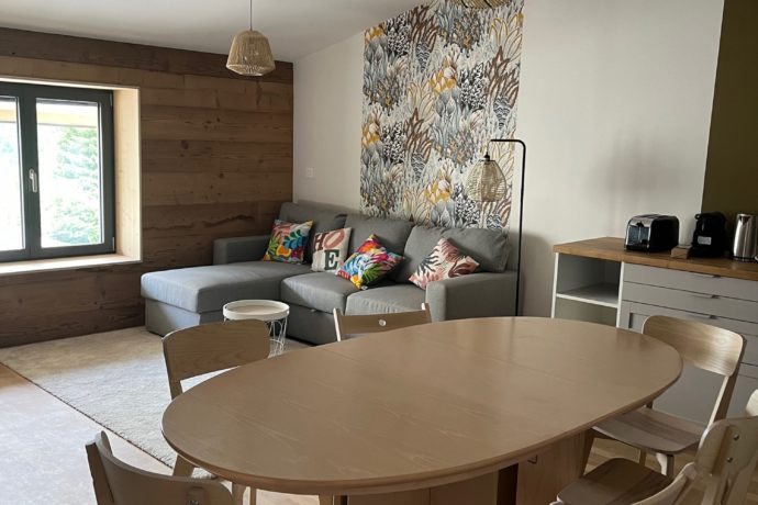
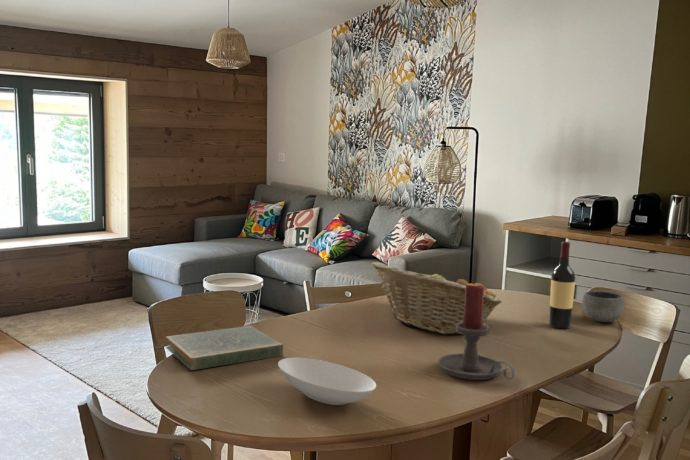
+ wine bottle [548,241,576,329]
+ bowl [581,290,626,323]
+ book [165,325,284,371]
+ fruit basket [371,261,503,335]
+ candle holder [437,285,516,381]
+ bowl [277,357,377,406]
